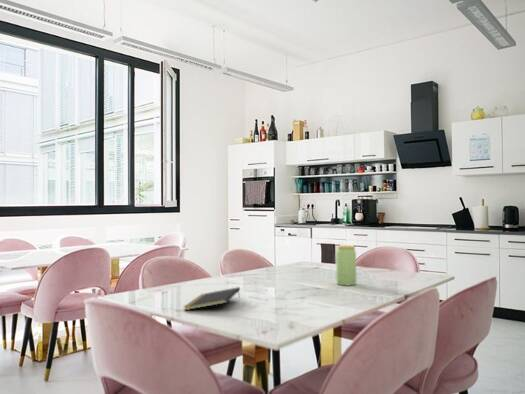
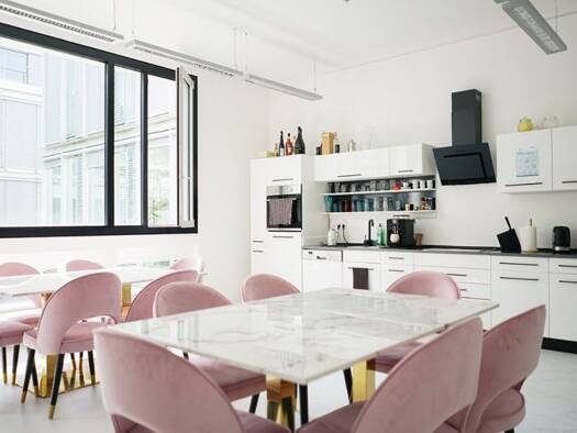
- notepad [183,286,241,311]
- jar [335,244,357,286]
